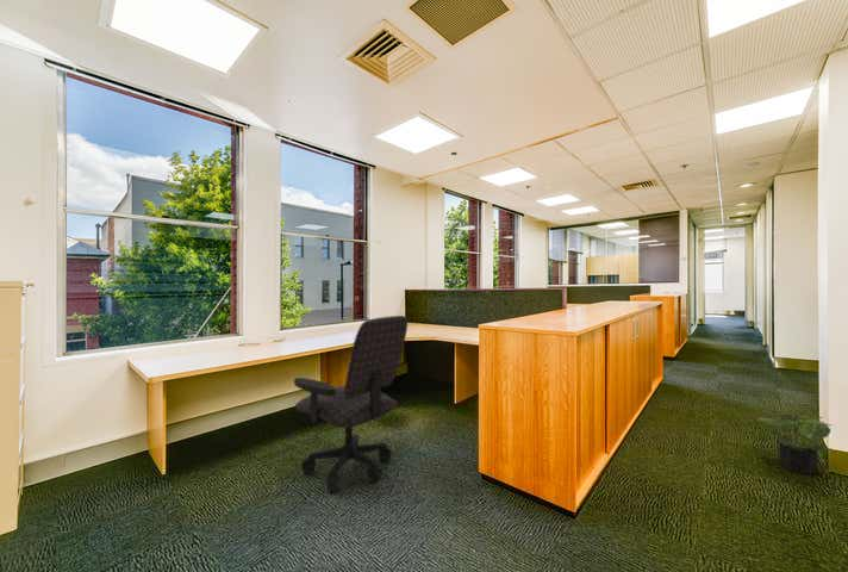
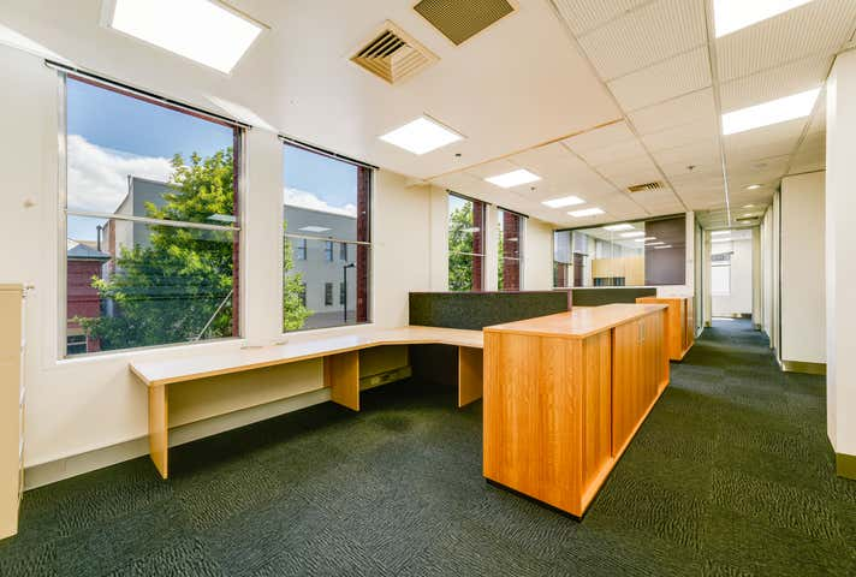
- office chair [293,315,409,492]
- potted plant [754,408,831,477]
